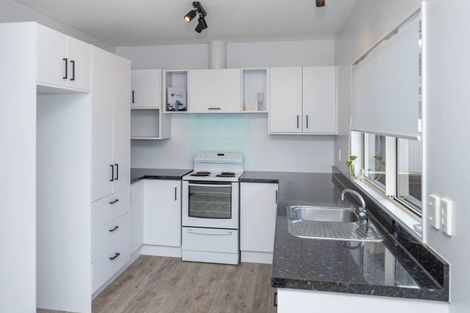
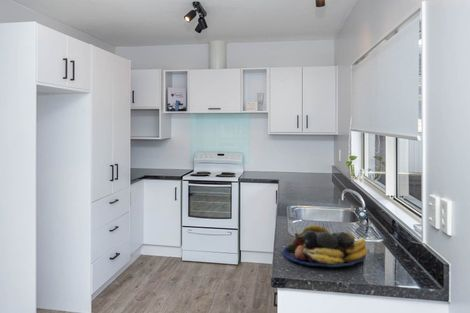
+ fruit bowl [282,224,369,268]
